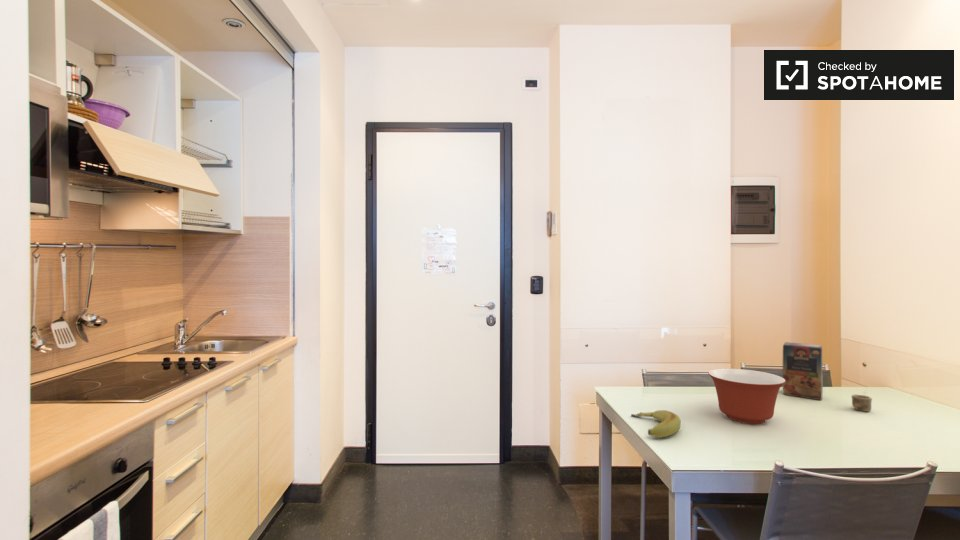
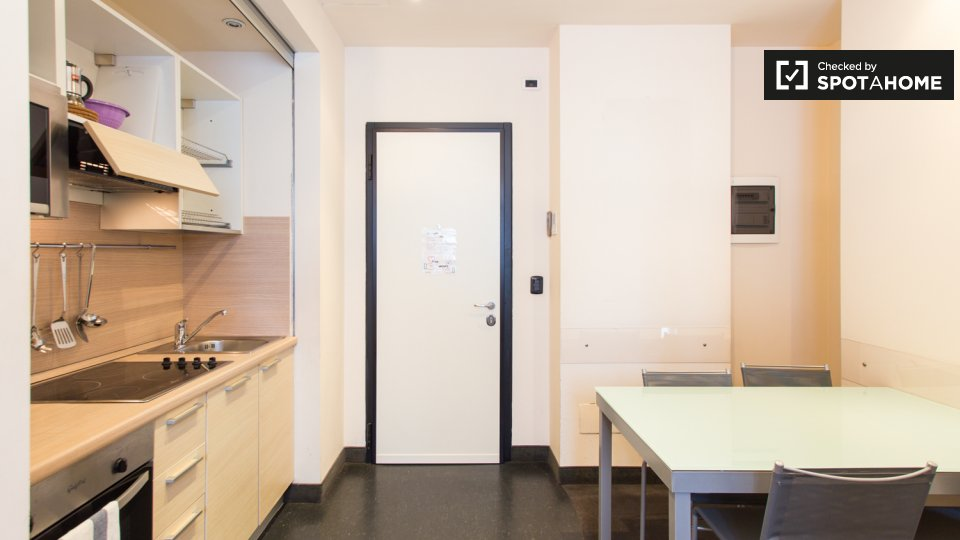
- cereal box [782,341,873,412]
- mixing bowl [707,368,786,425]
- banana [630,409,682,439]
